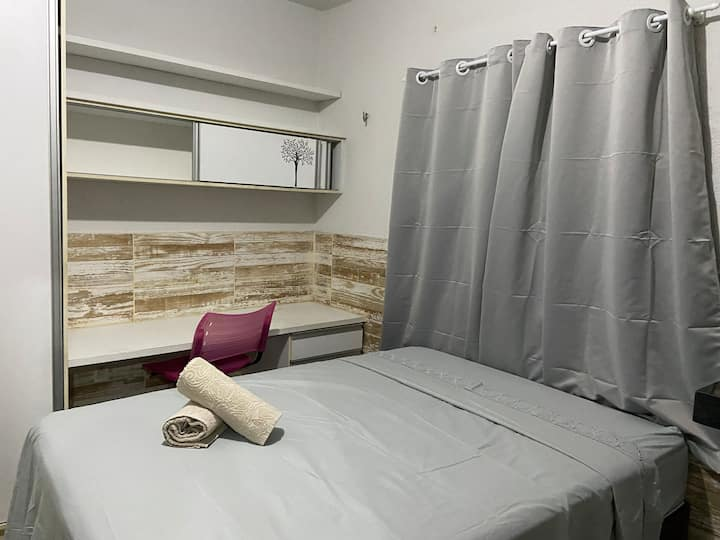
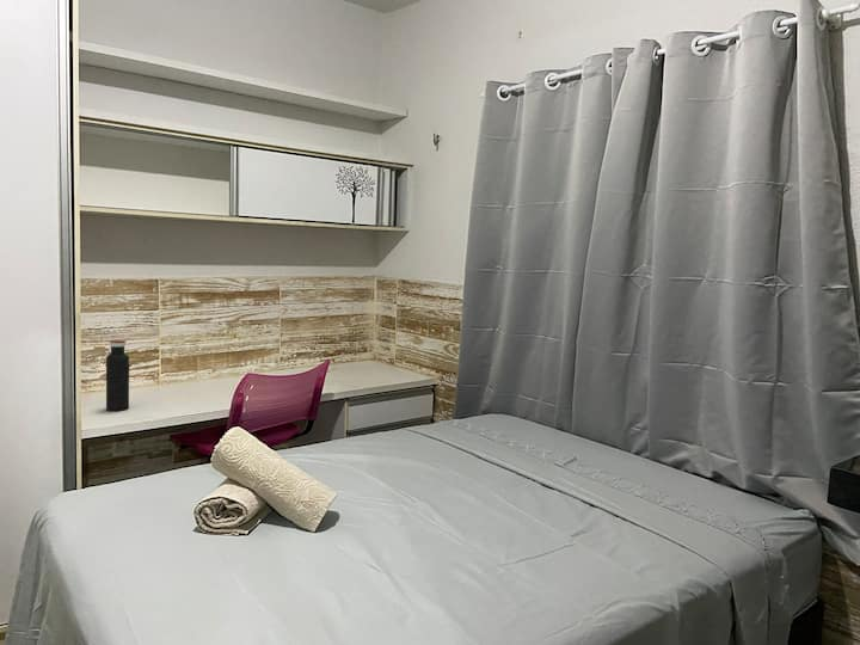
+ water bottle [105,339,130,412]
